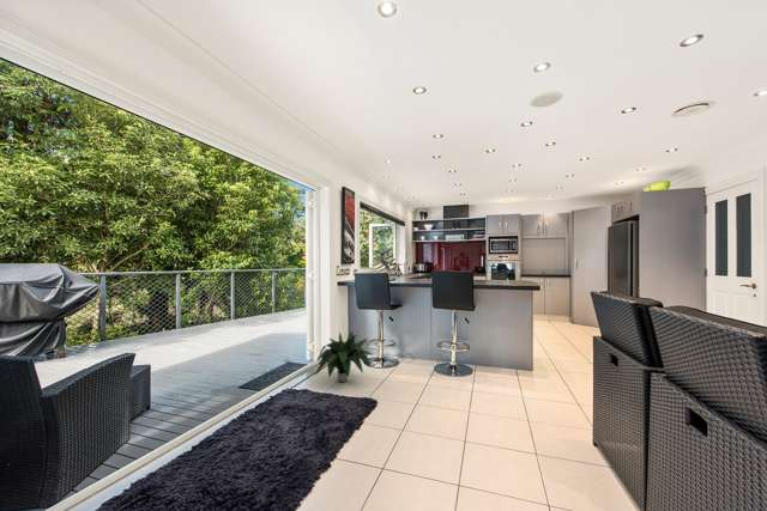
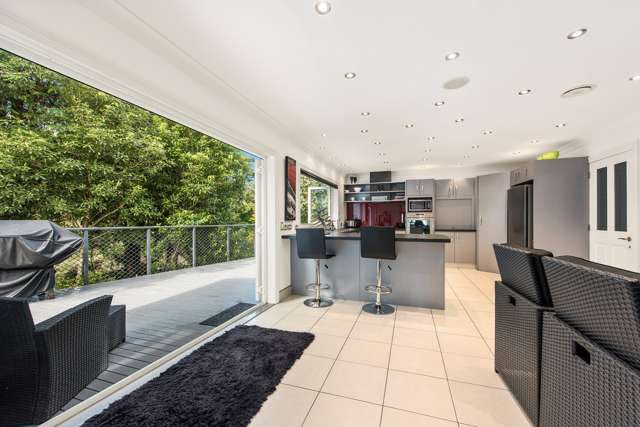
- potted plant [313,330,375,383]
